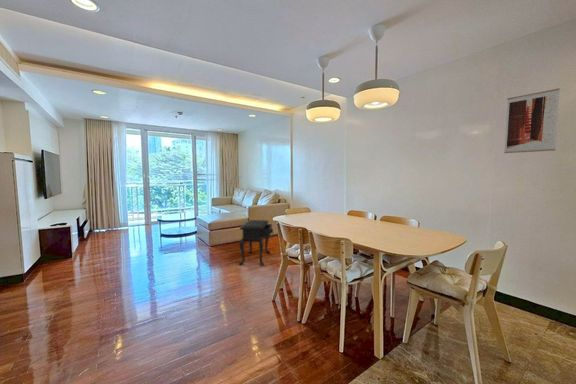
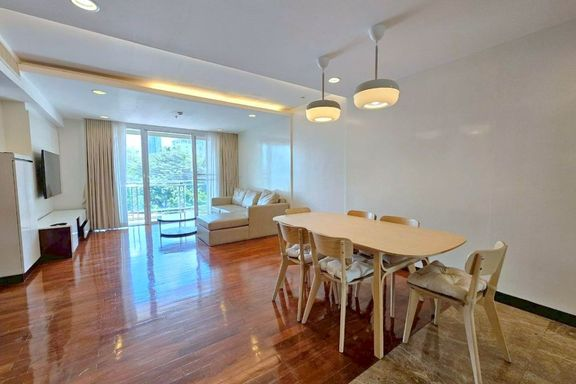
- wall art [503,87,561,154]
- side table [238,219,274,266]
